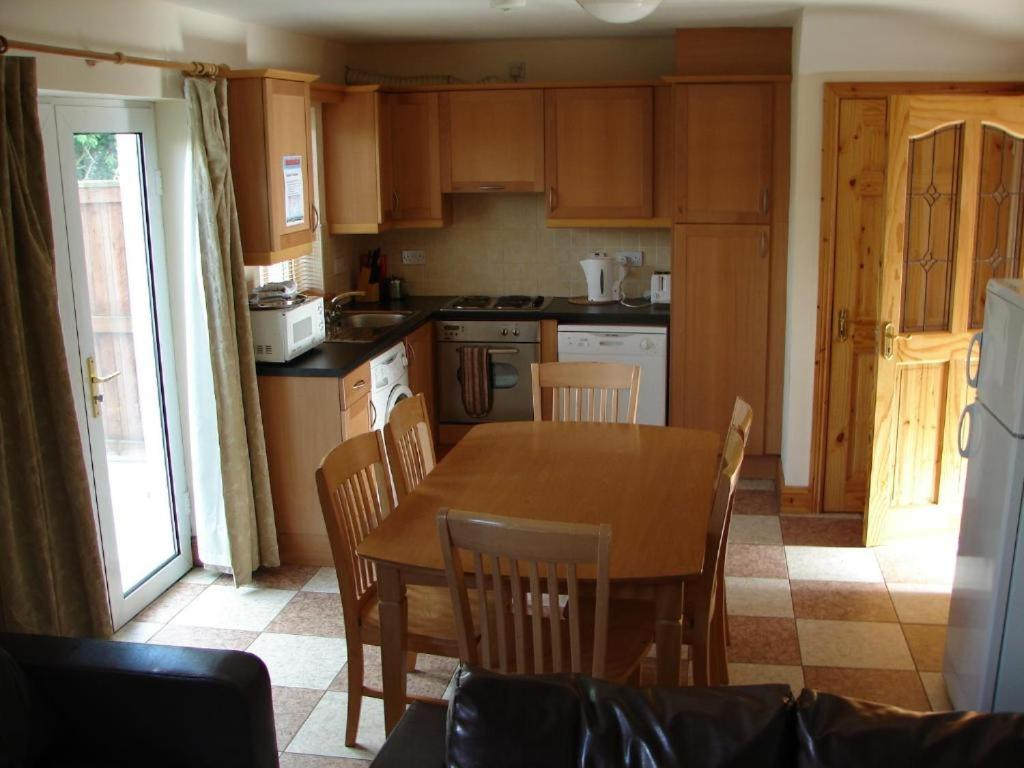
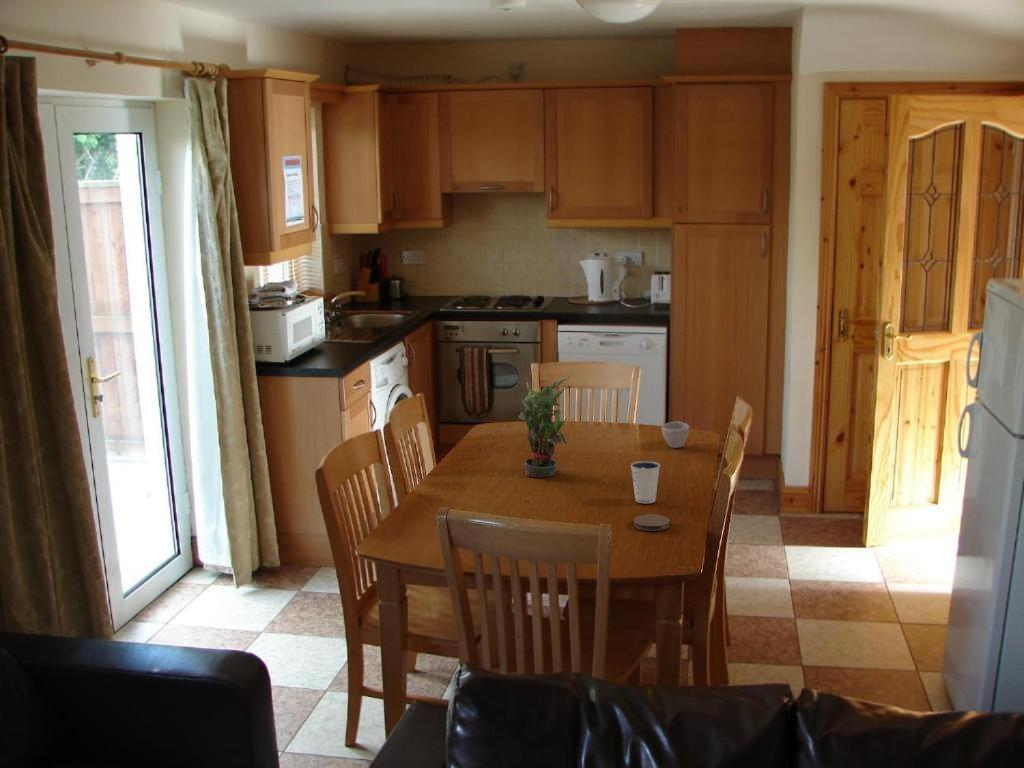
+ coaster [632,513,671,532]
+ dixie cup [630,460,661,504]
+ potted plant [517,375,571,478]
+ cup [661,420,691,449]
